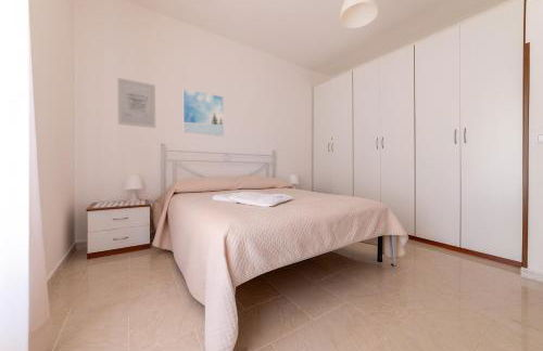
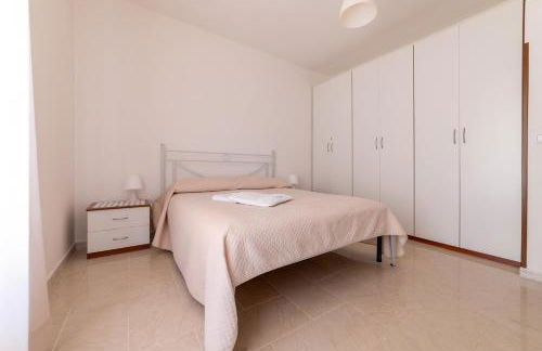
- wall art [116,77,156,129]
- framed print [181,88,225,138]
